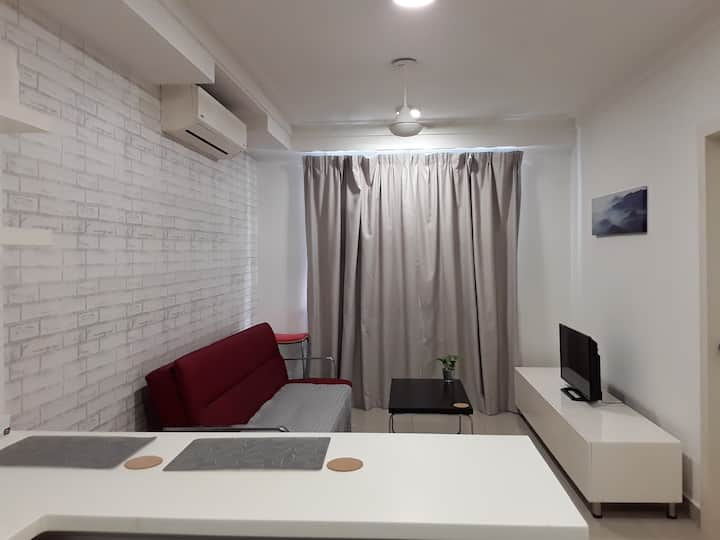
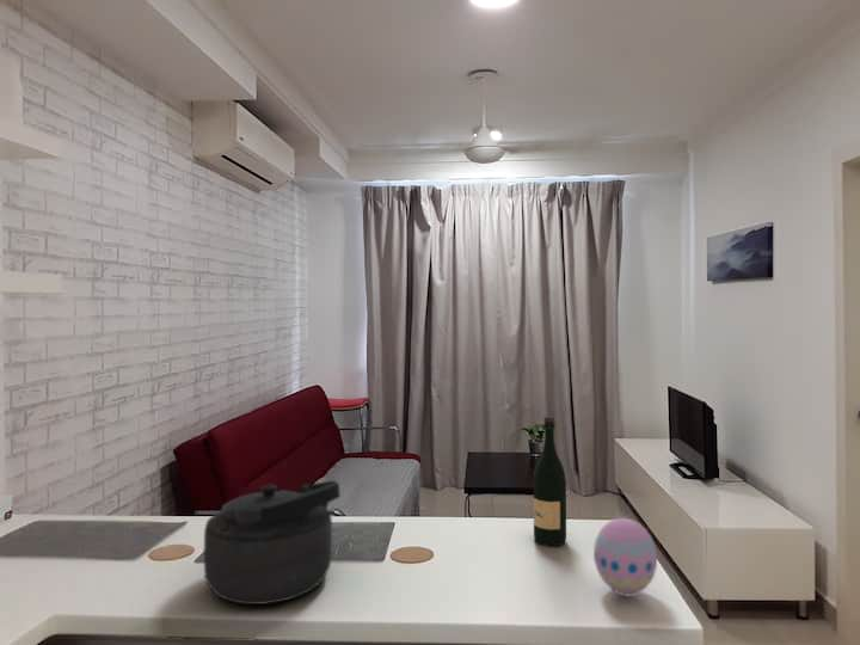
+ decorative egg [592,517,658,597]
+ wine bottle [533,414,567,547]
+ kettle [203,479,342,606]
